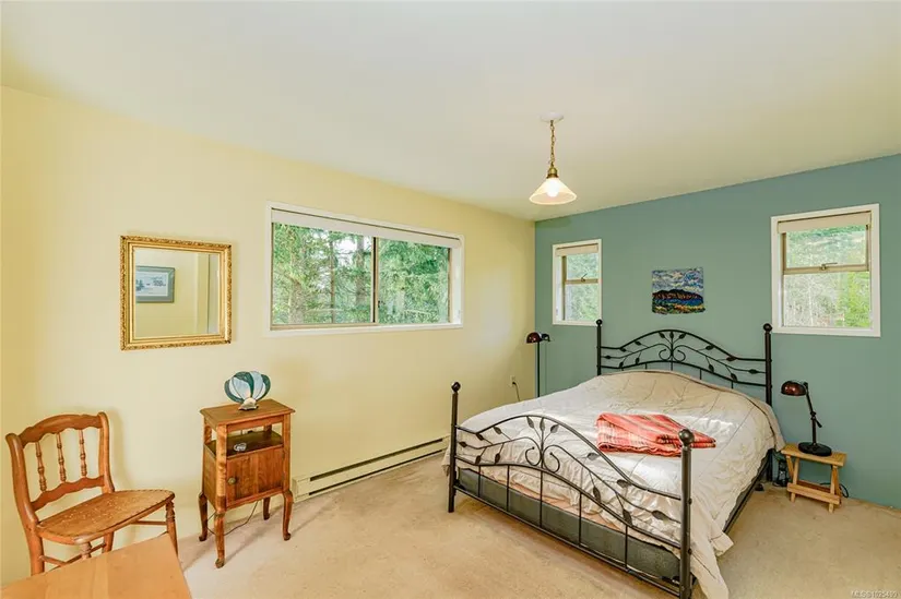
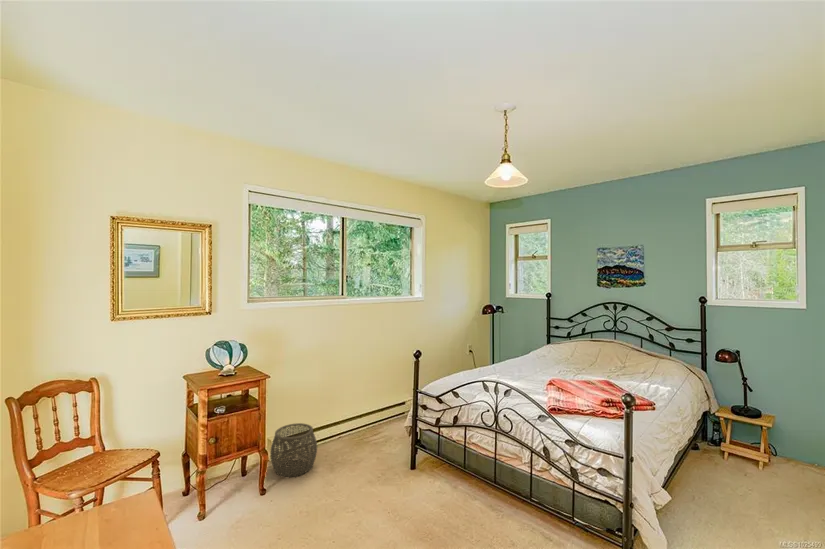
+ woven basket [269,422,318,478]
